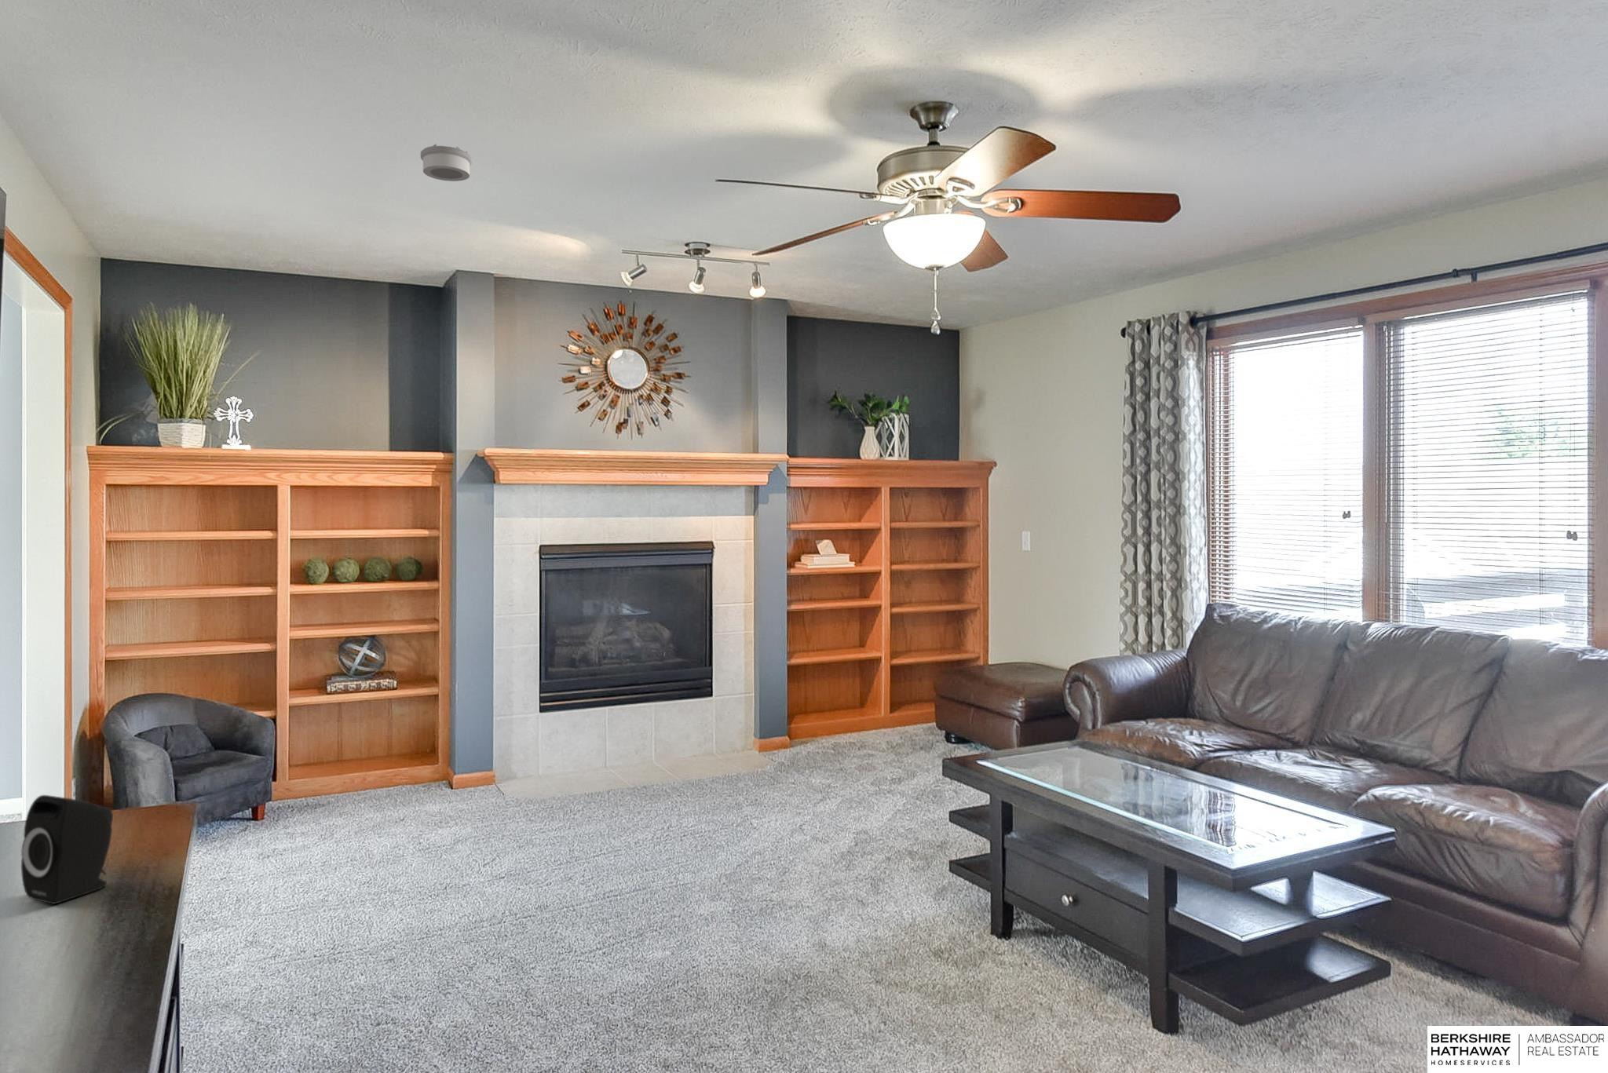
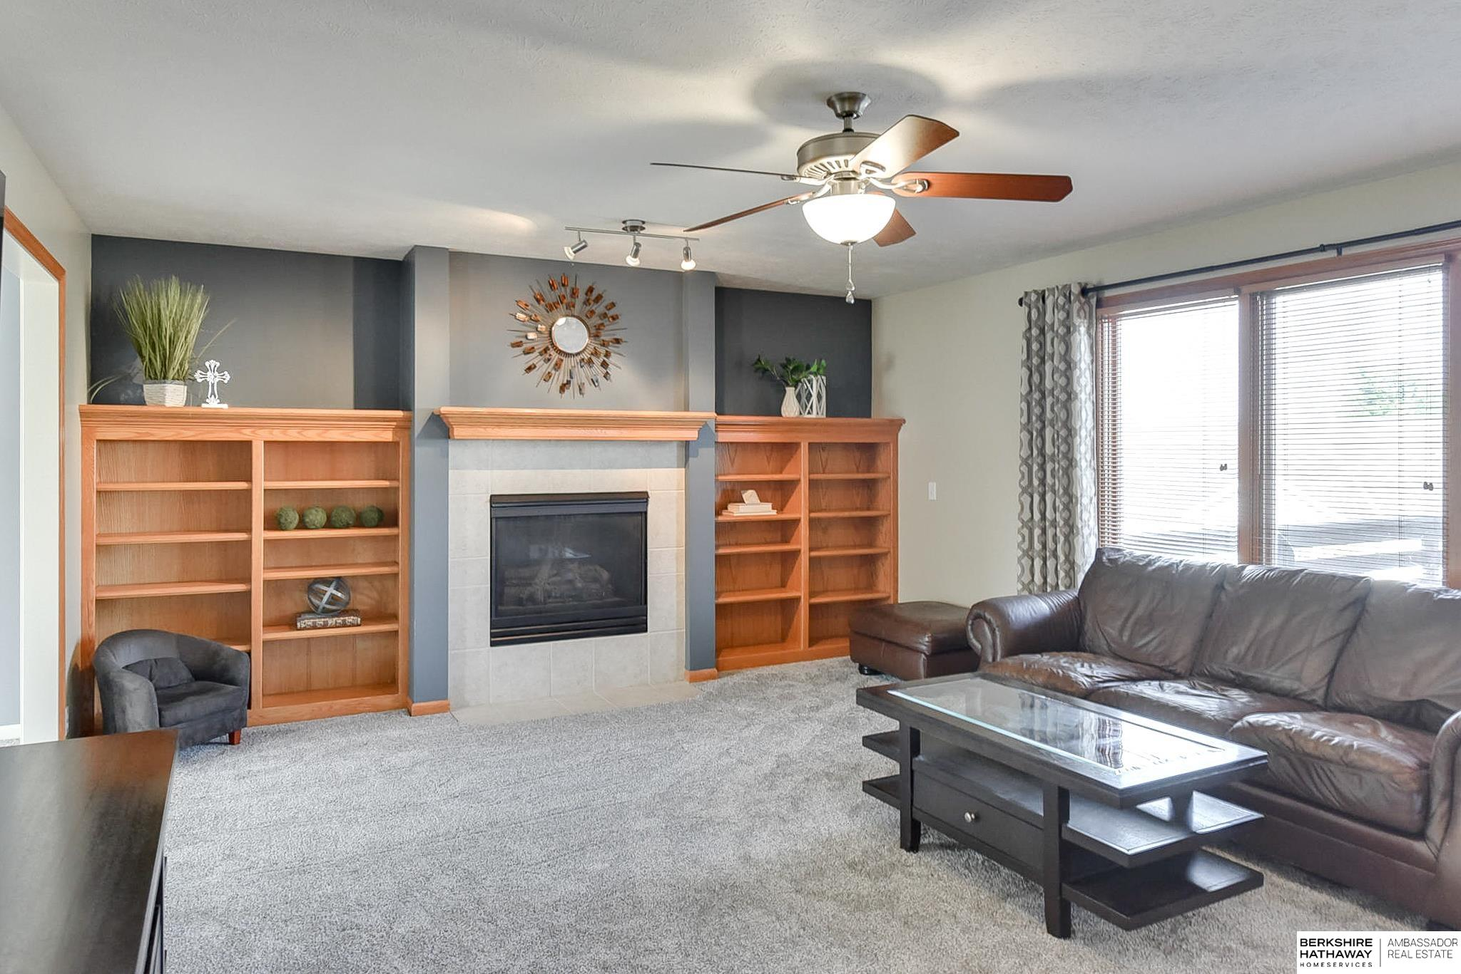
- smoke detector [420,144,473,182]
- speaker [20,794,114,905]
